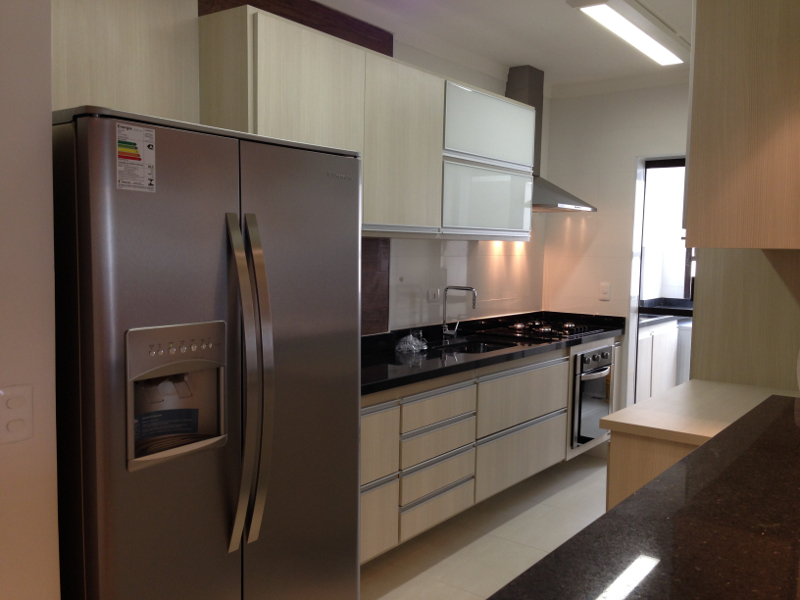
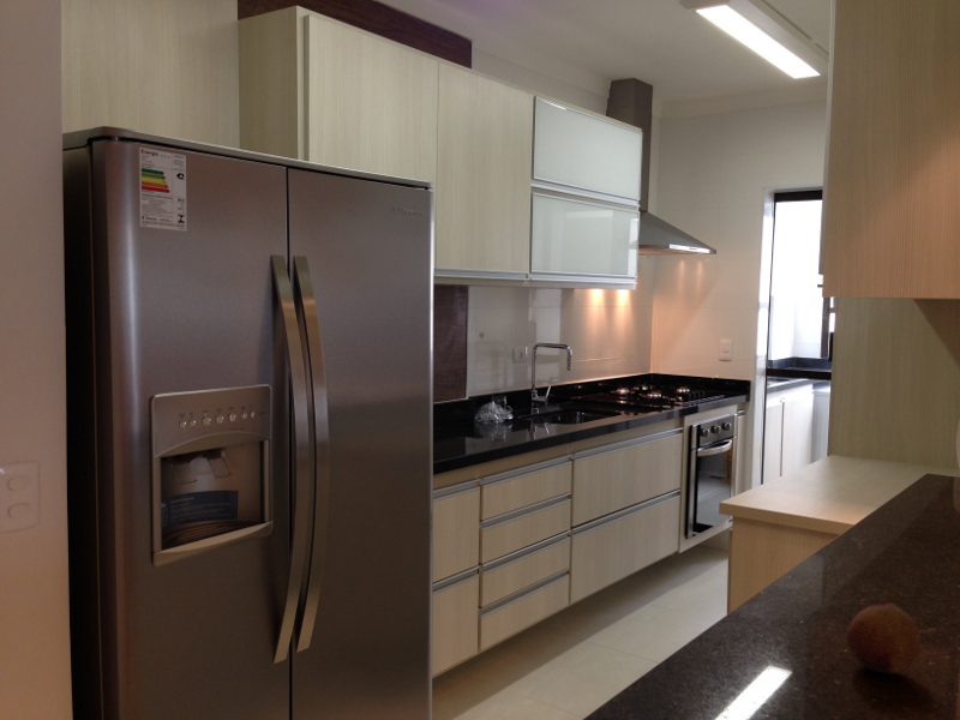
+ fruit [845,601,922,674]
